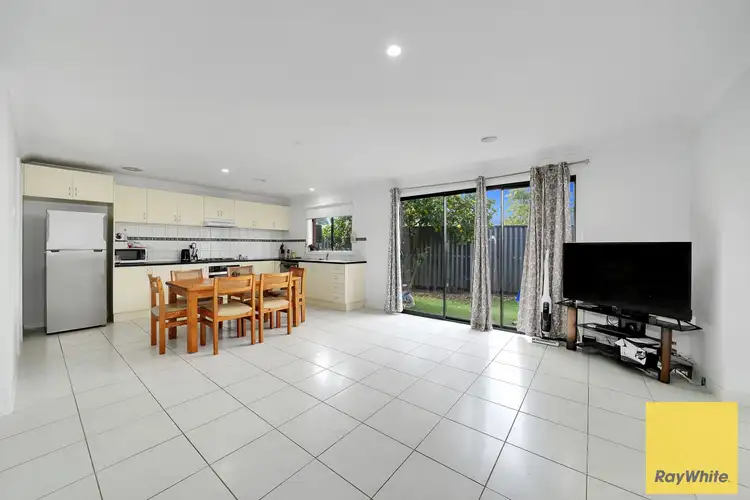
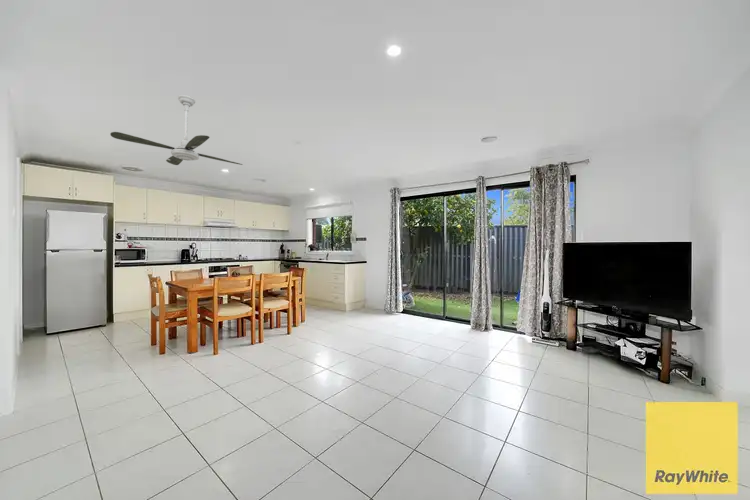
+ ceiling fan [109,94,244,166]
